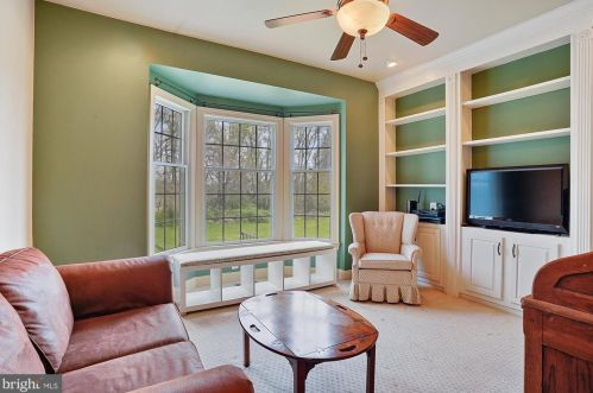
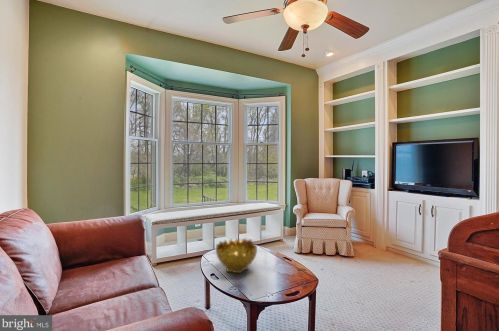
+ decorative bowl [215,237,258,274]
